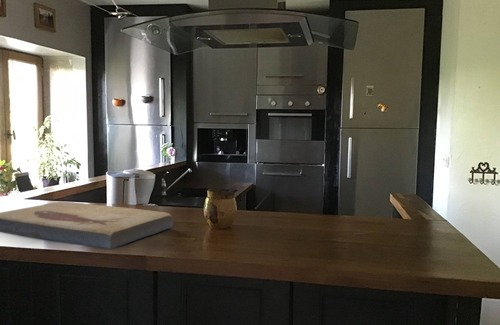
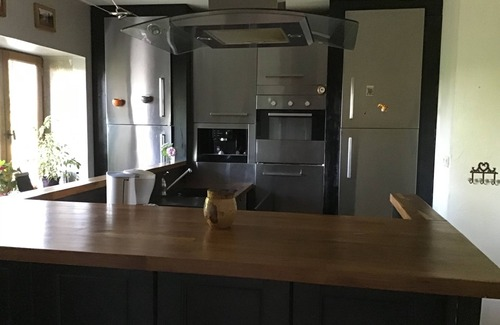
- fish fossil [0,200,174,250]
